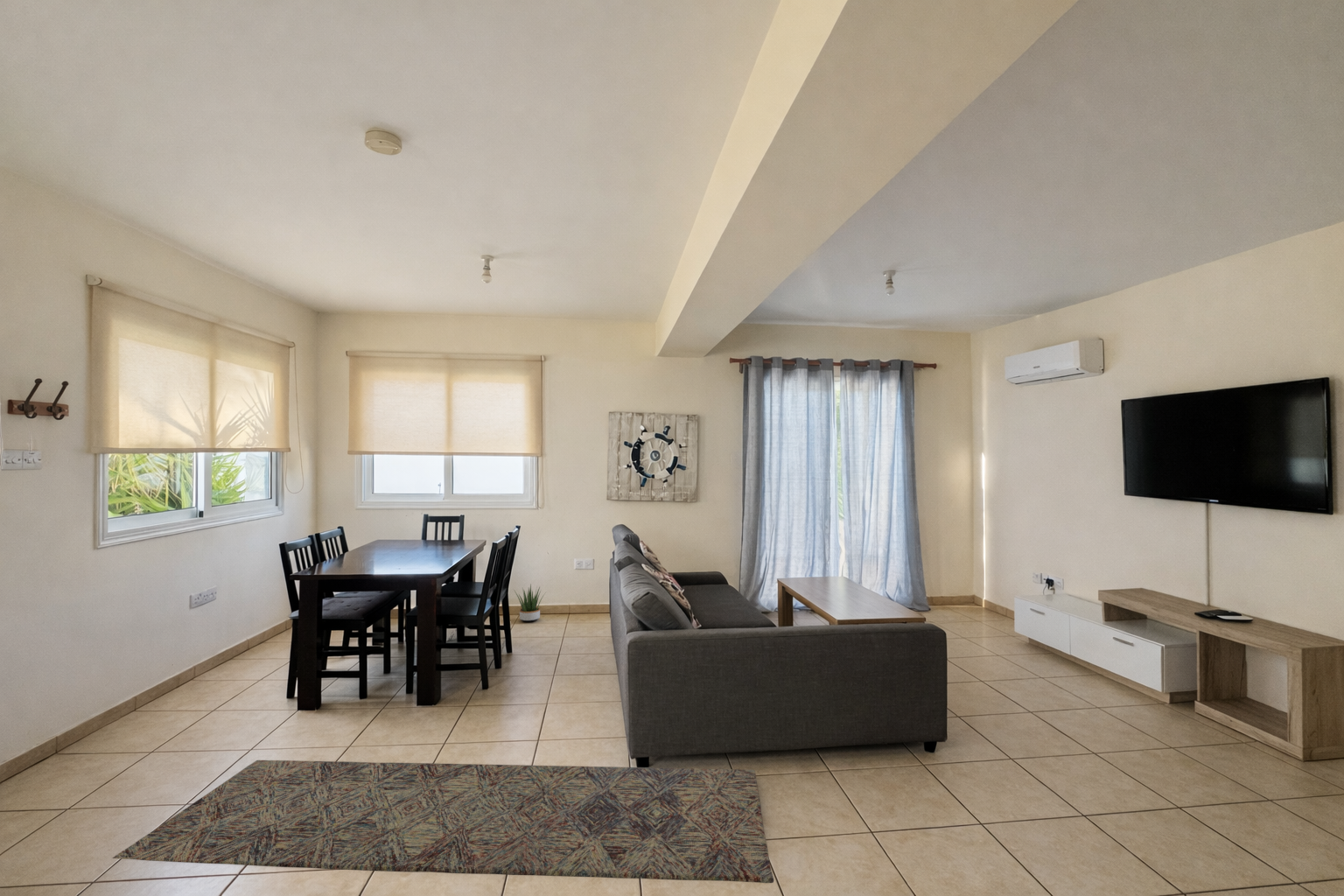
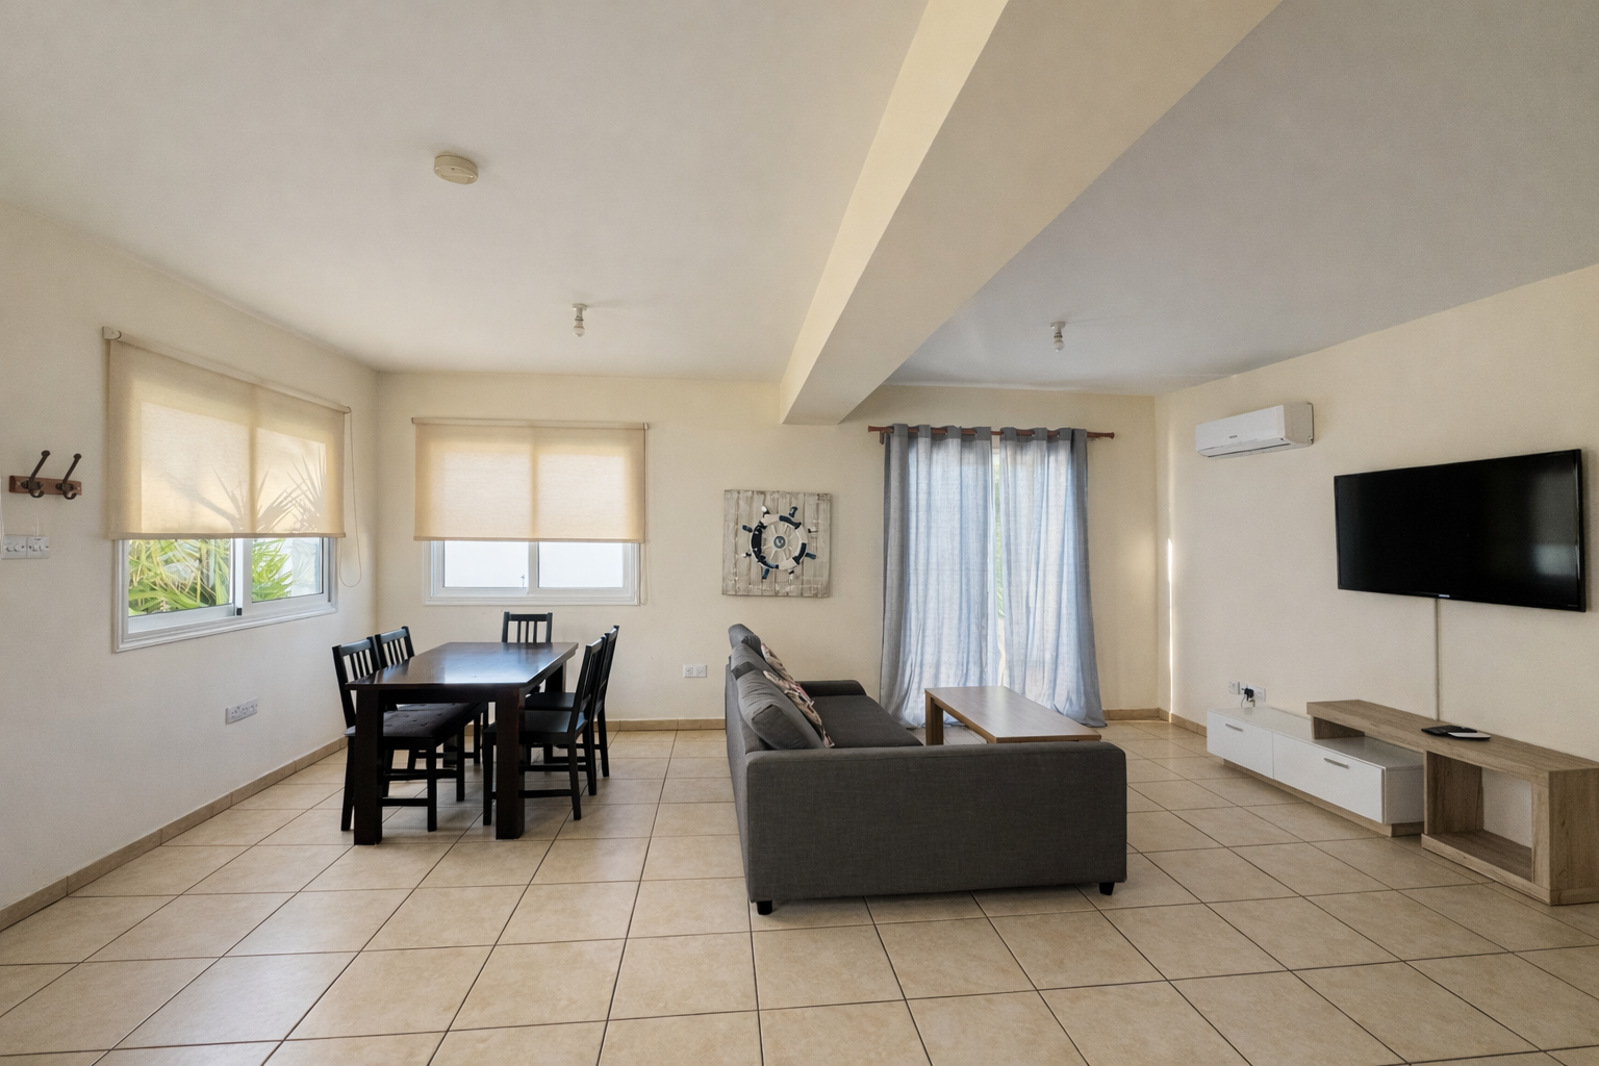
- potted plant [513,584,547,623]
- rug [112,760,774,884]
